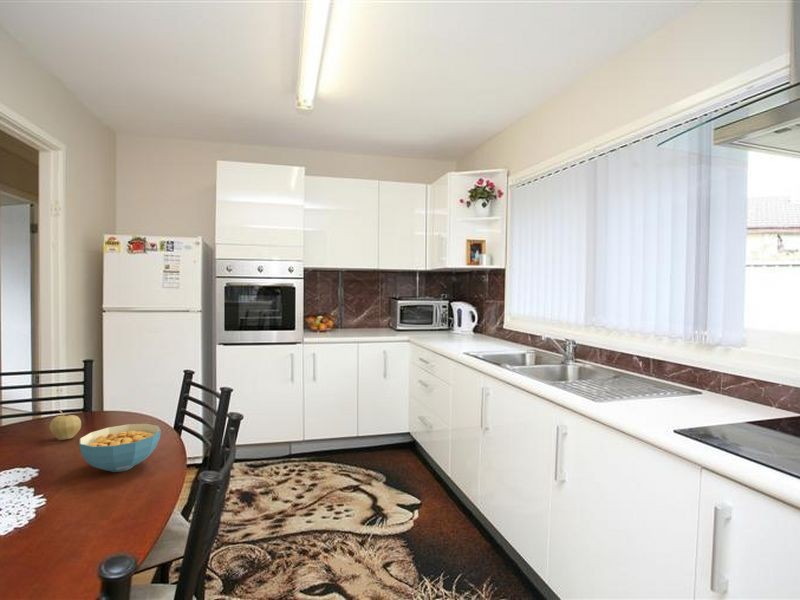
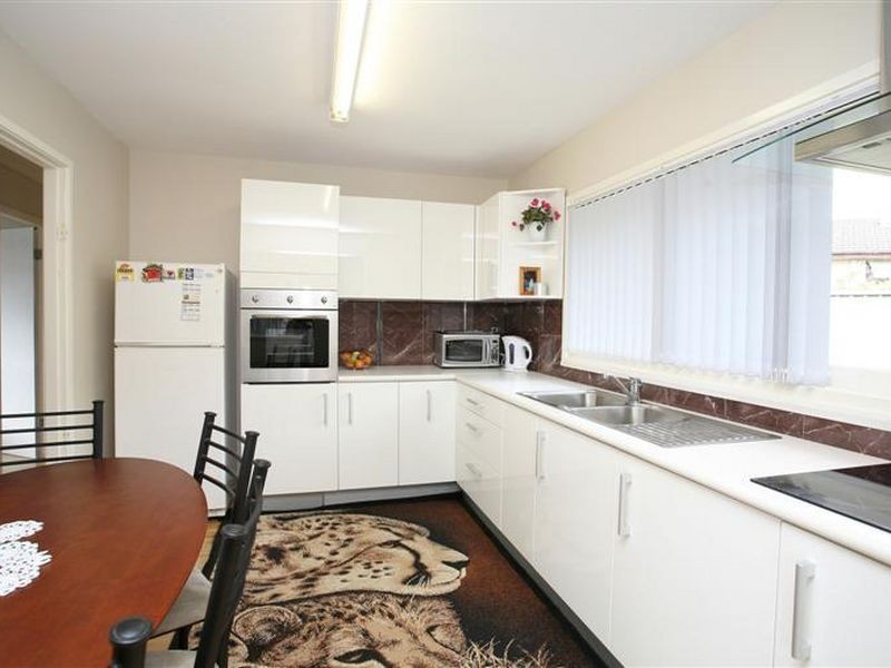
- fruit [48,409,82,441]
- cereal bowl [78,423,162,473]
